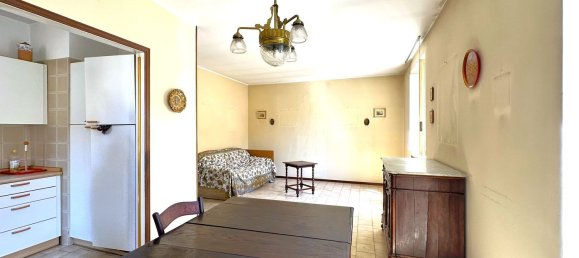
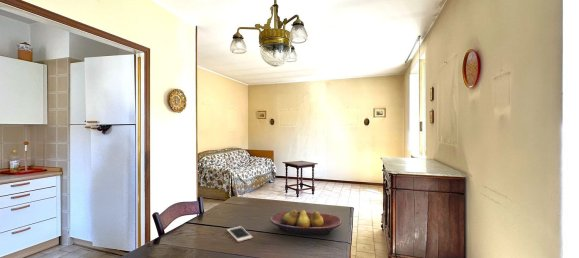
+ cell phone [226,225,253,243]
+ fruit bowl [269,209,343,236]
